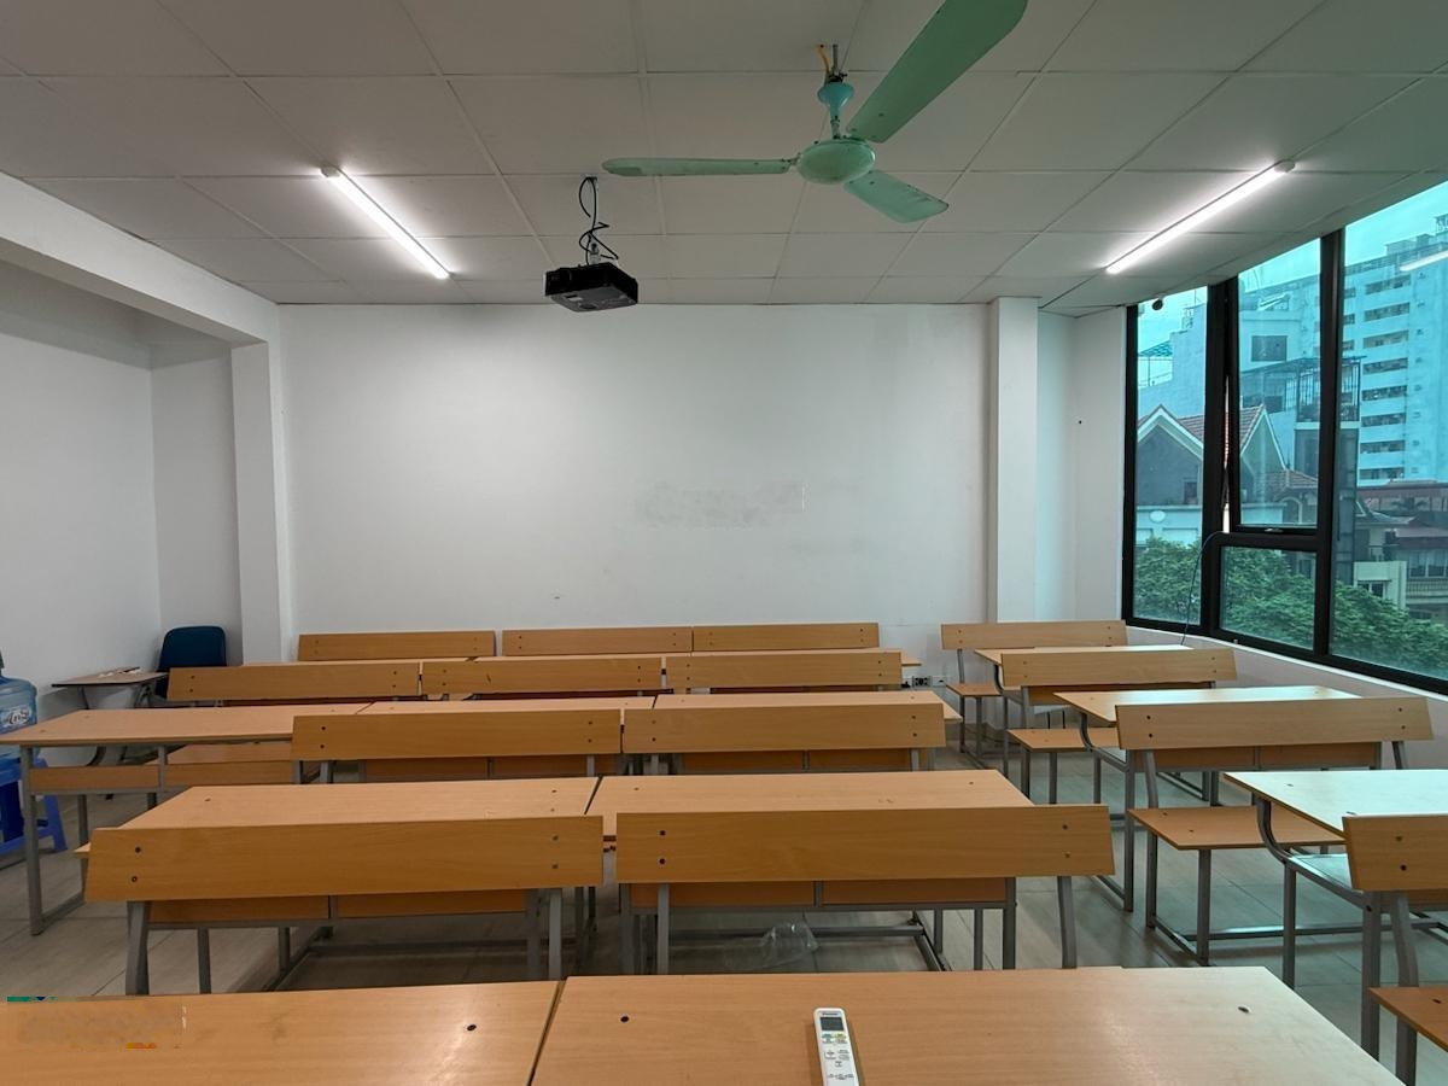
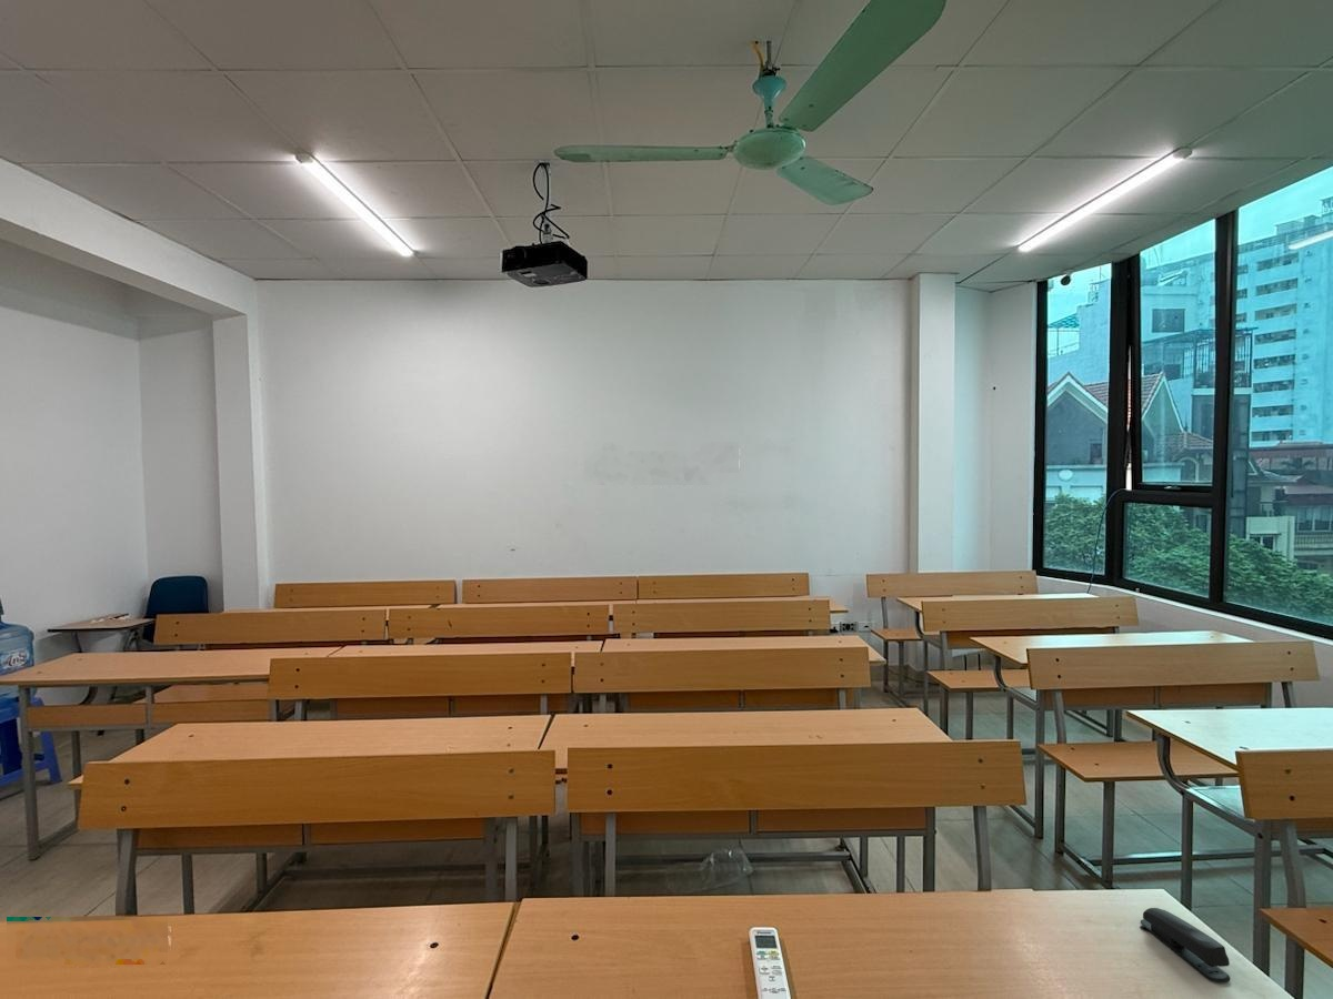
+ stapler [1140,907,1231,983]
